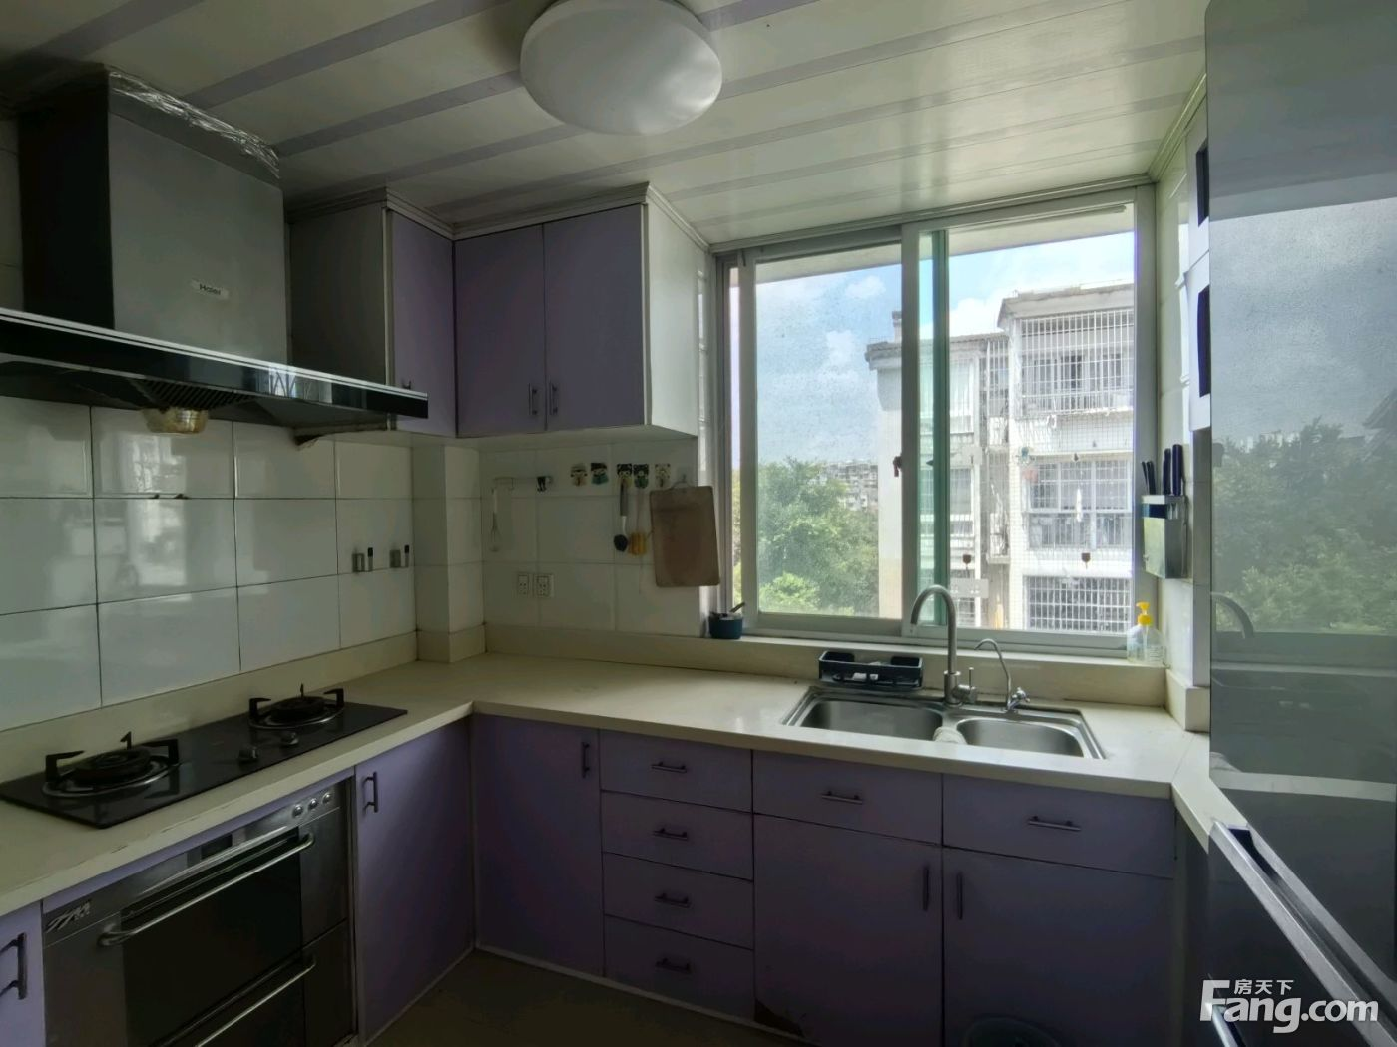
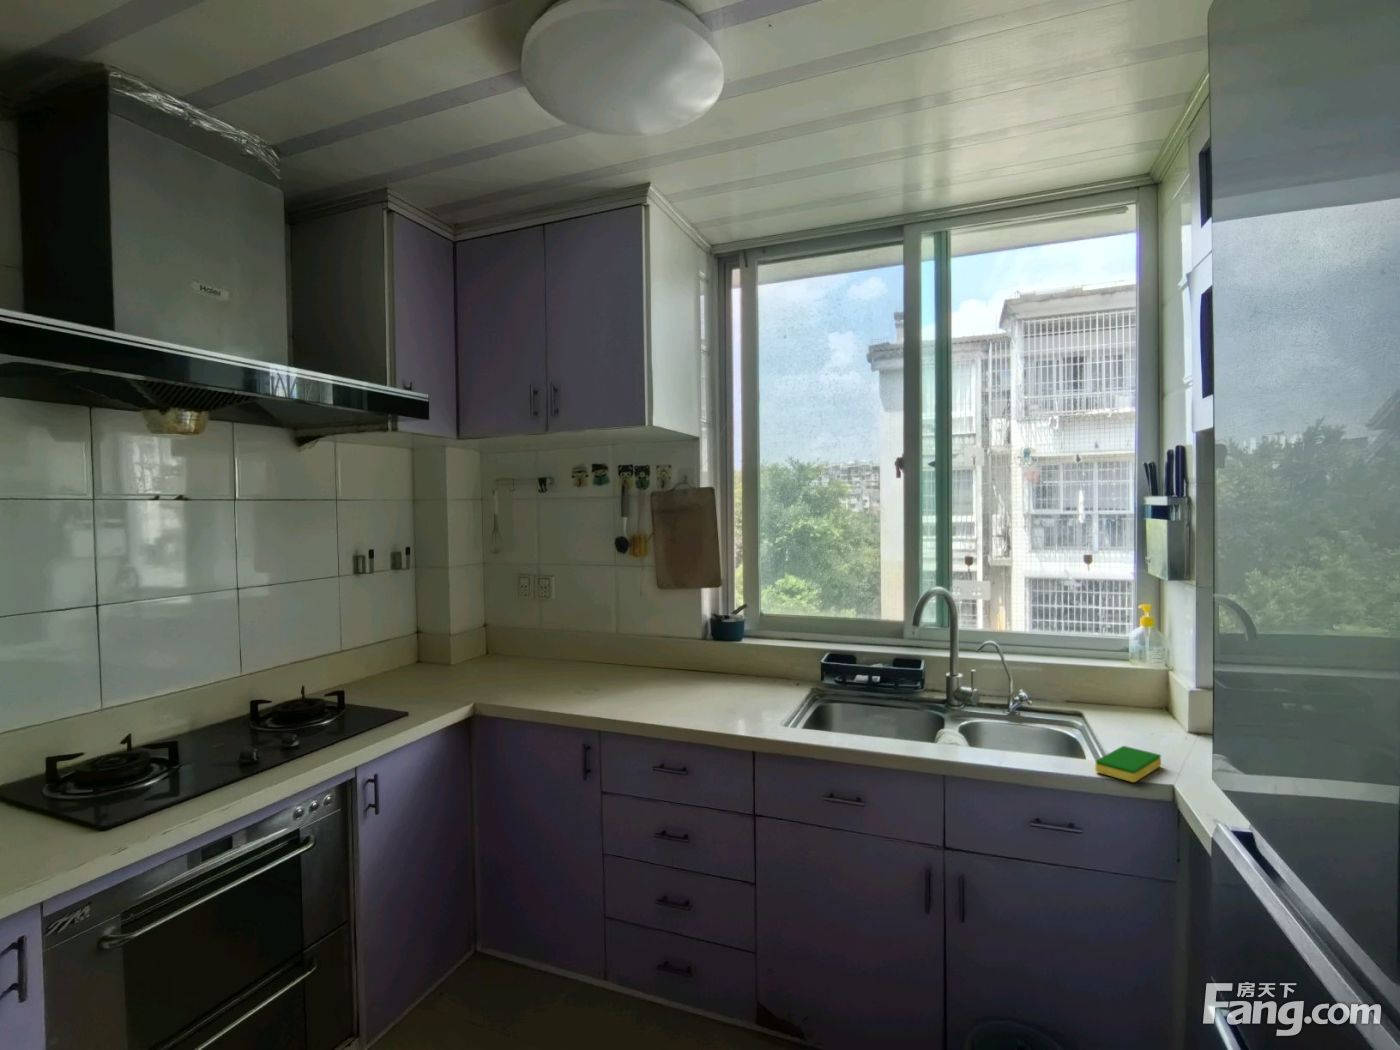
+ dish sponge [1094,744,1162,783]
